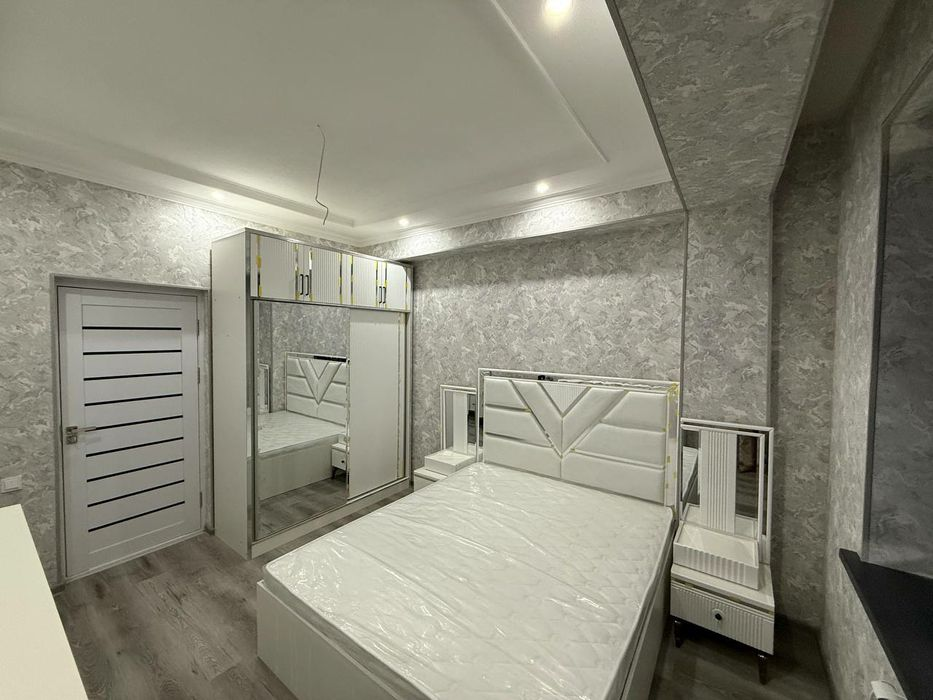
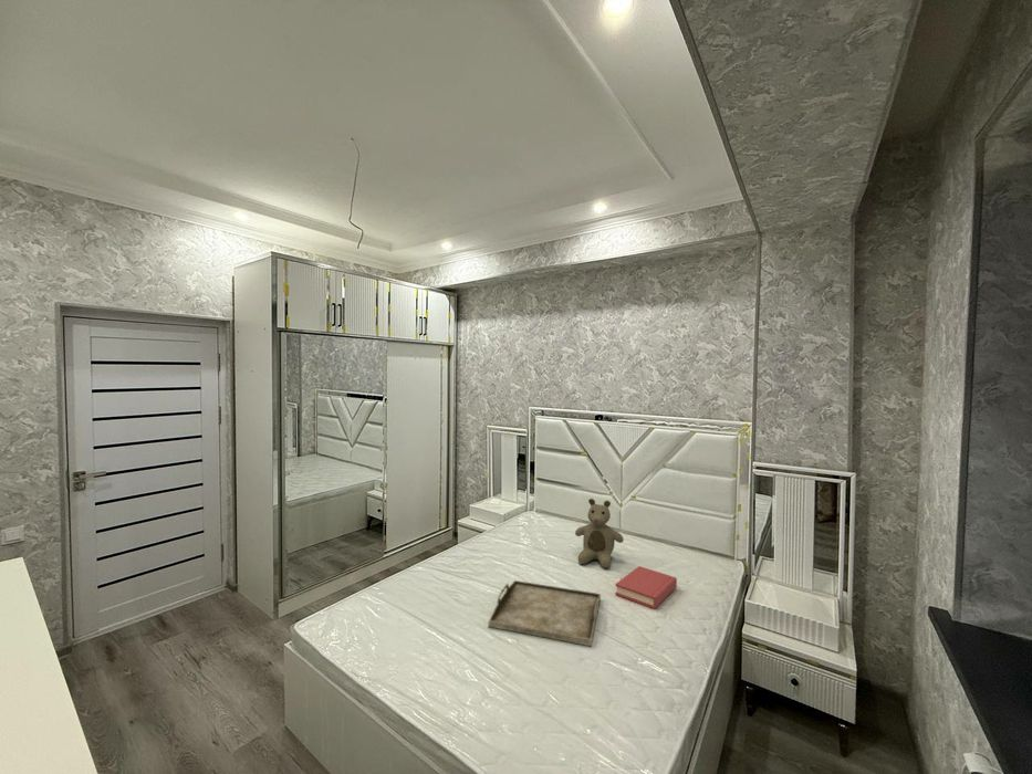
+ teddy bear [574,498,625,569]
+ hardback book [614,565,678,610]
+ serving tray [488,579,602,648]
